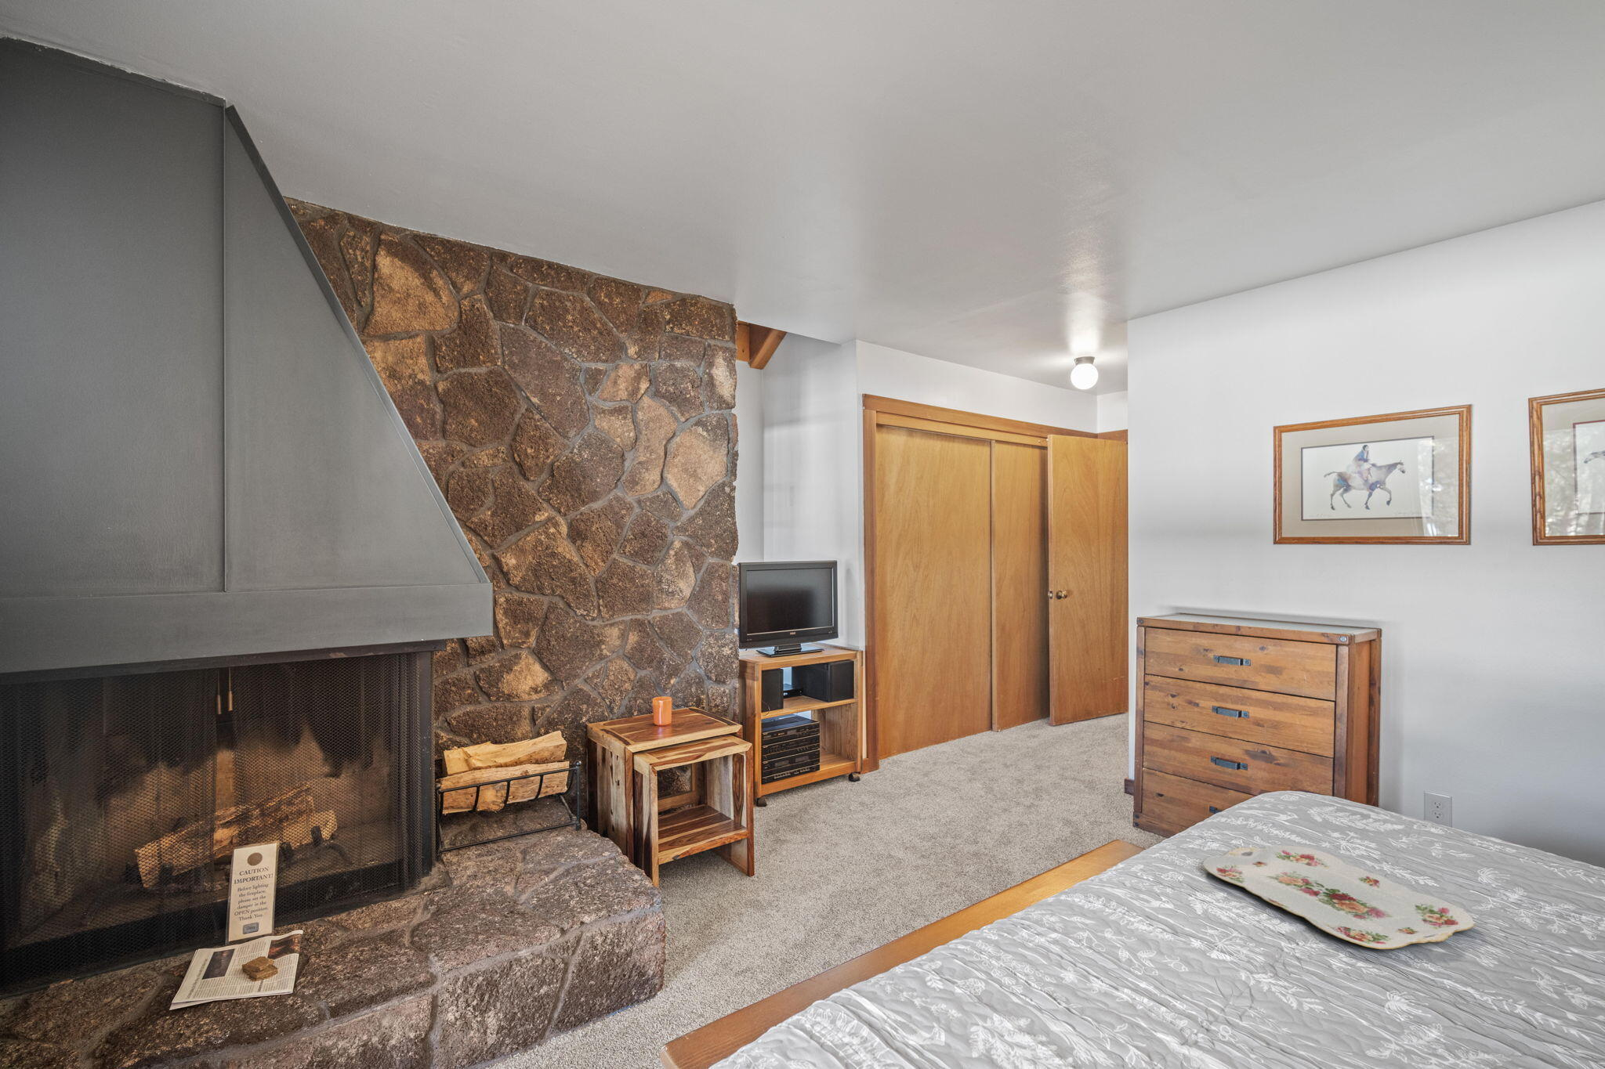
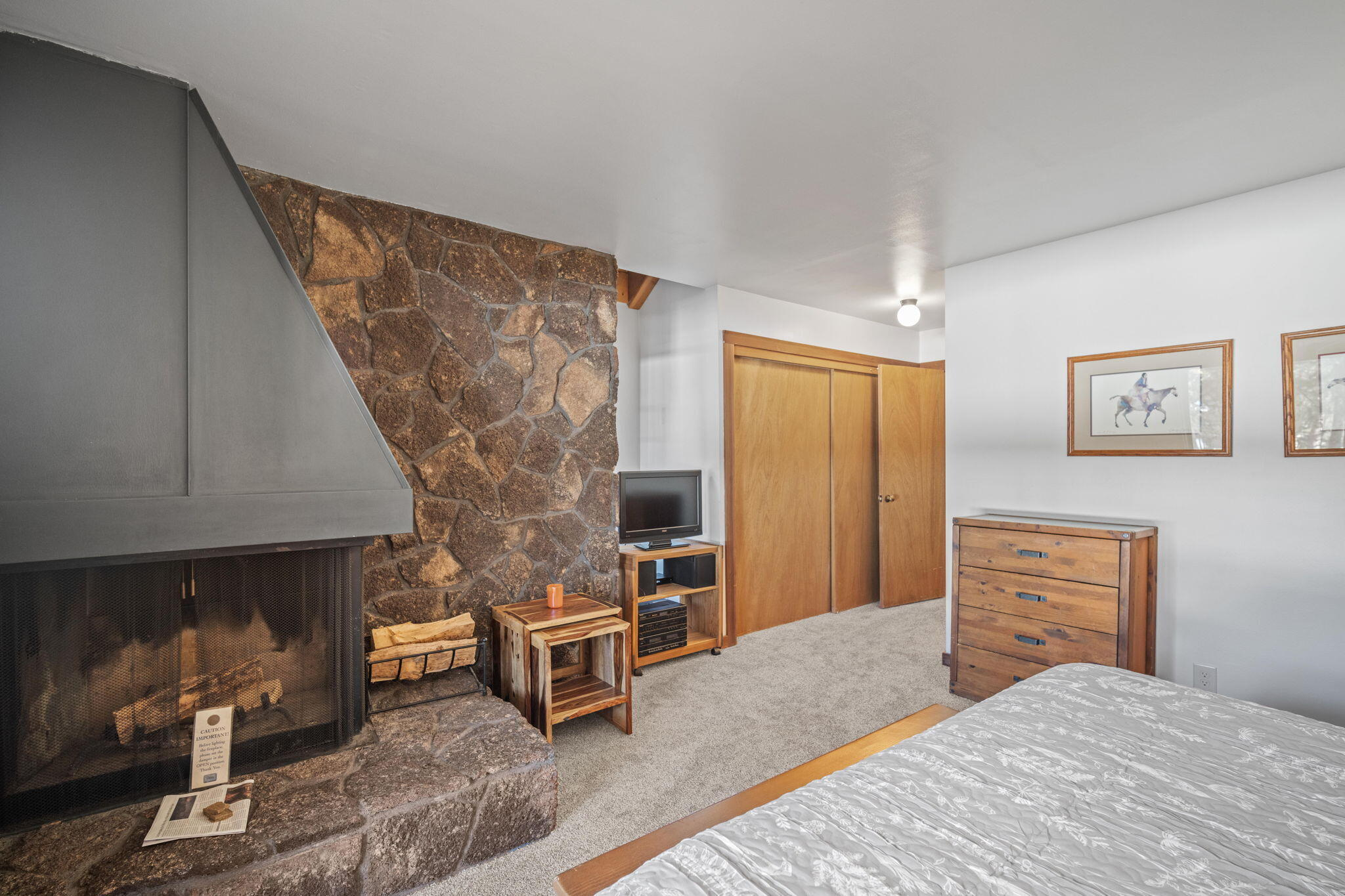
- serving tray [1202,845,1476,950]
